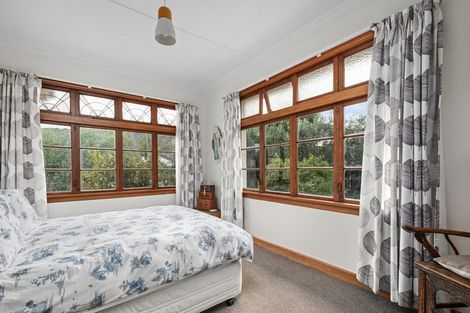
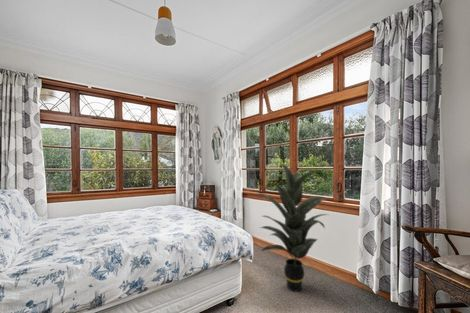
+ indoor plant [253,163,333,293]
